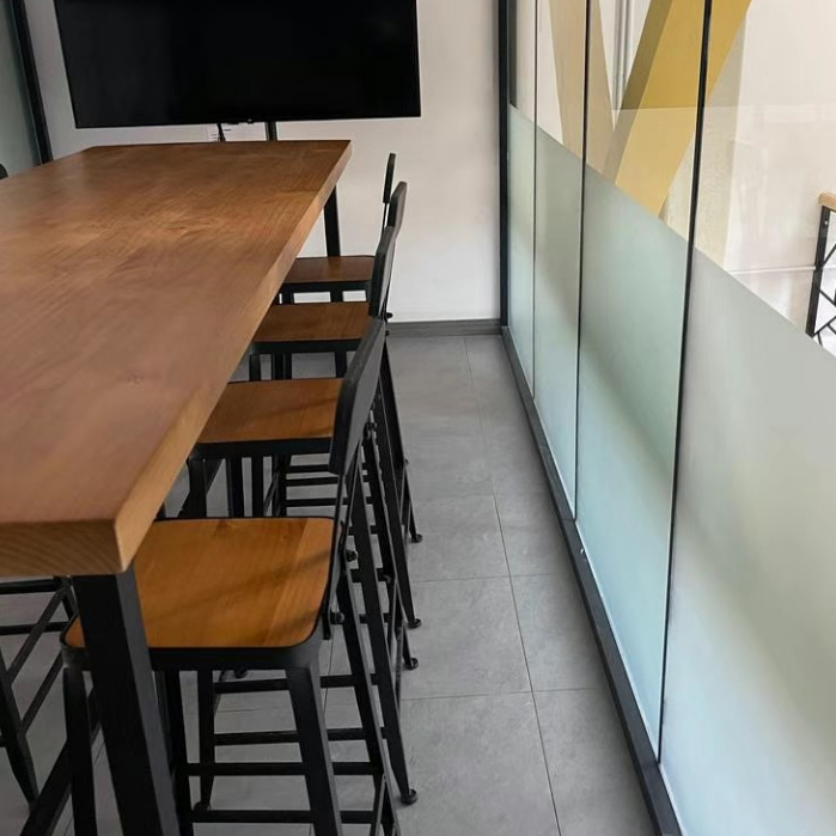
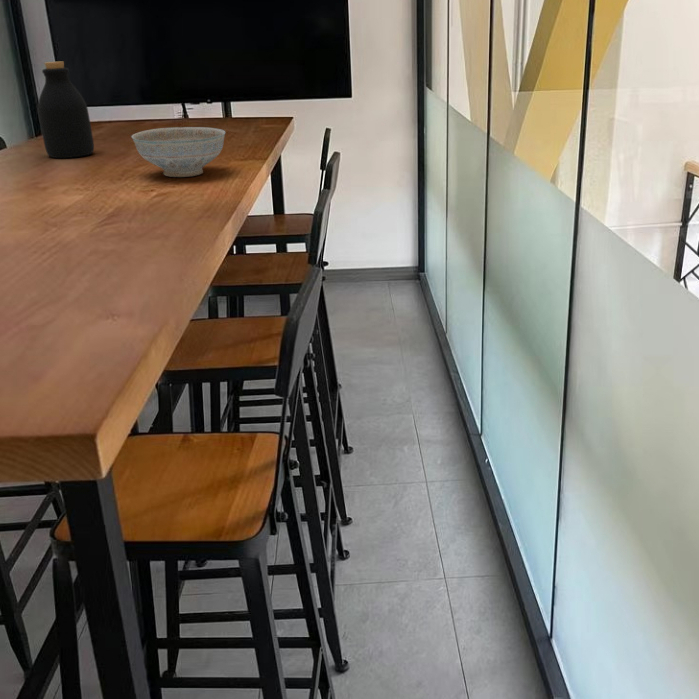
+ decorative bowl [130,126,226,178]
+ bottle [37,61,95,159]
